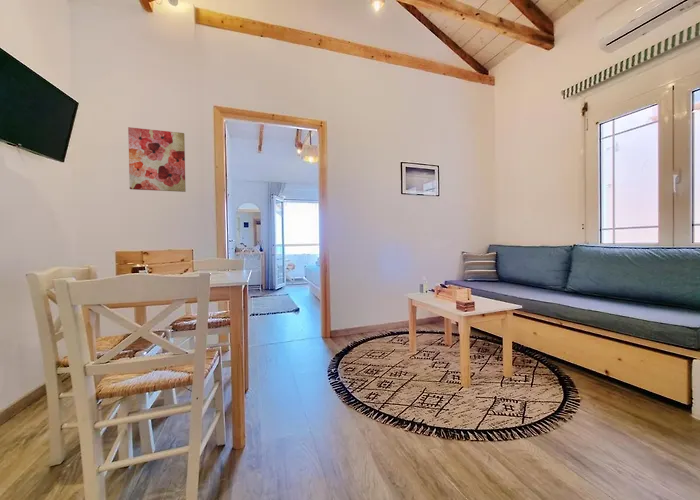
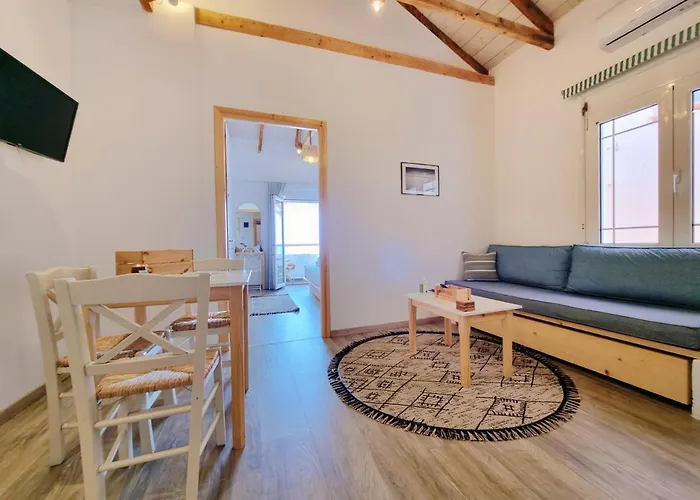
- wall art [127,126,187,193]
